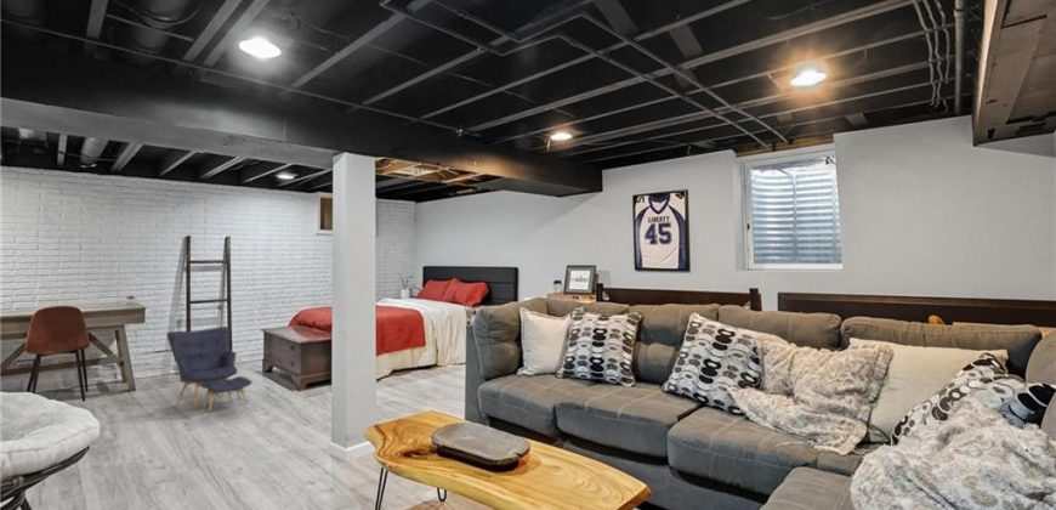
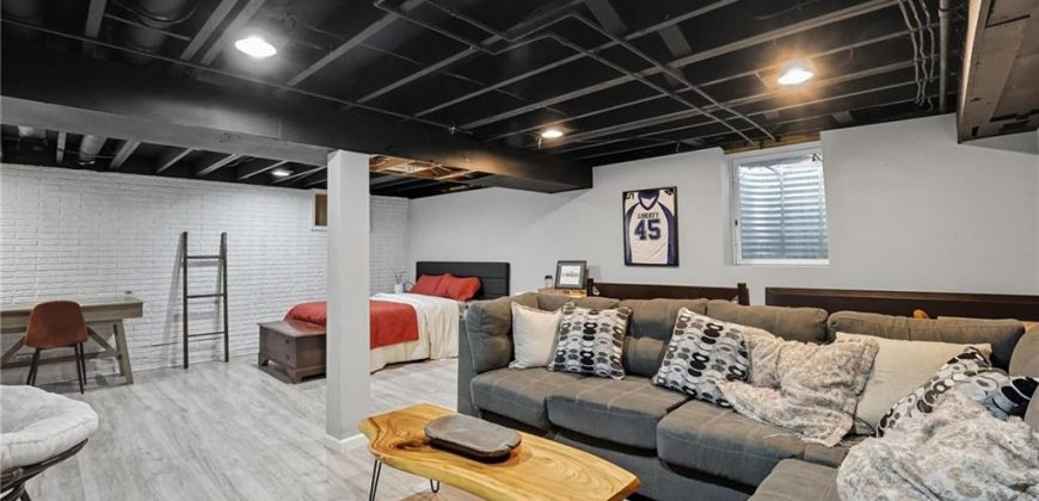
- armchair [166,325,252,414]
